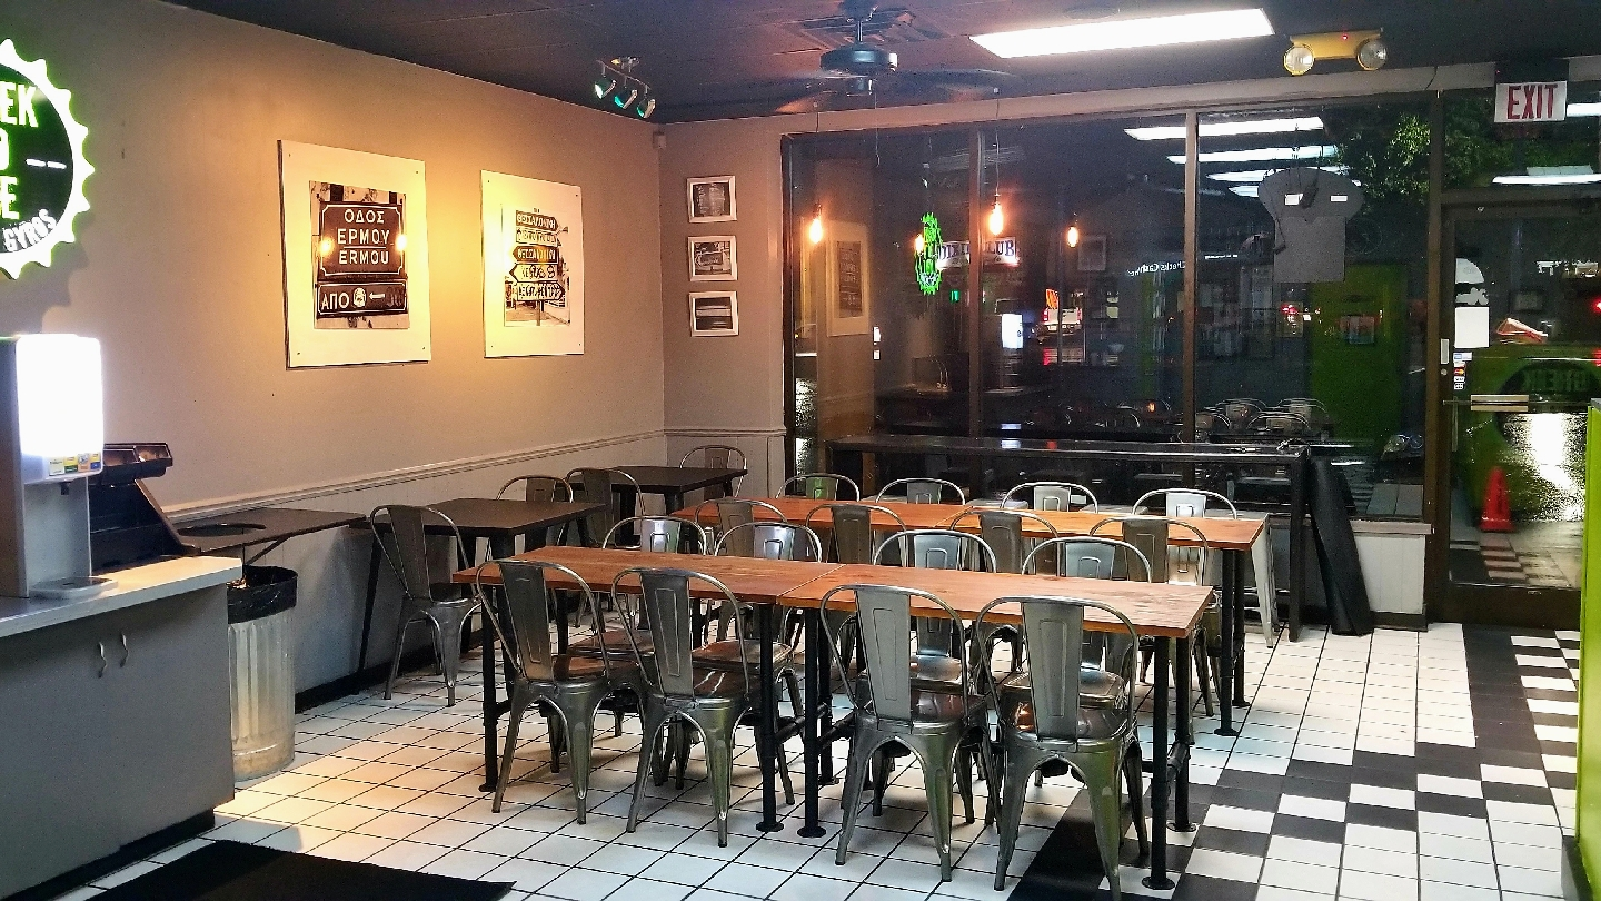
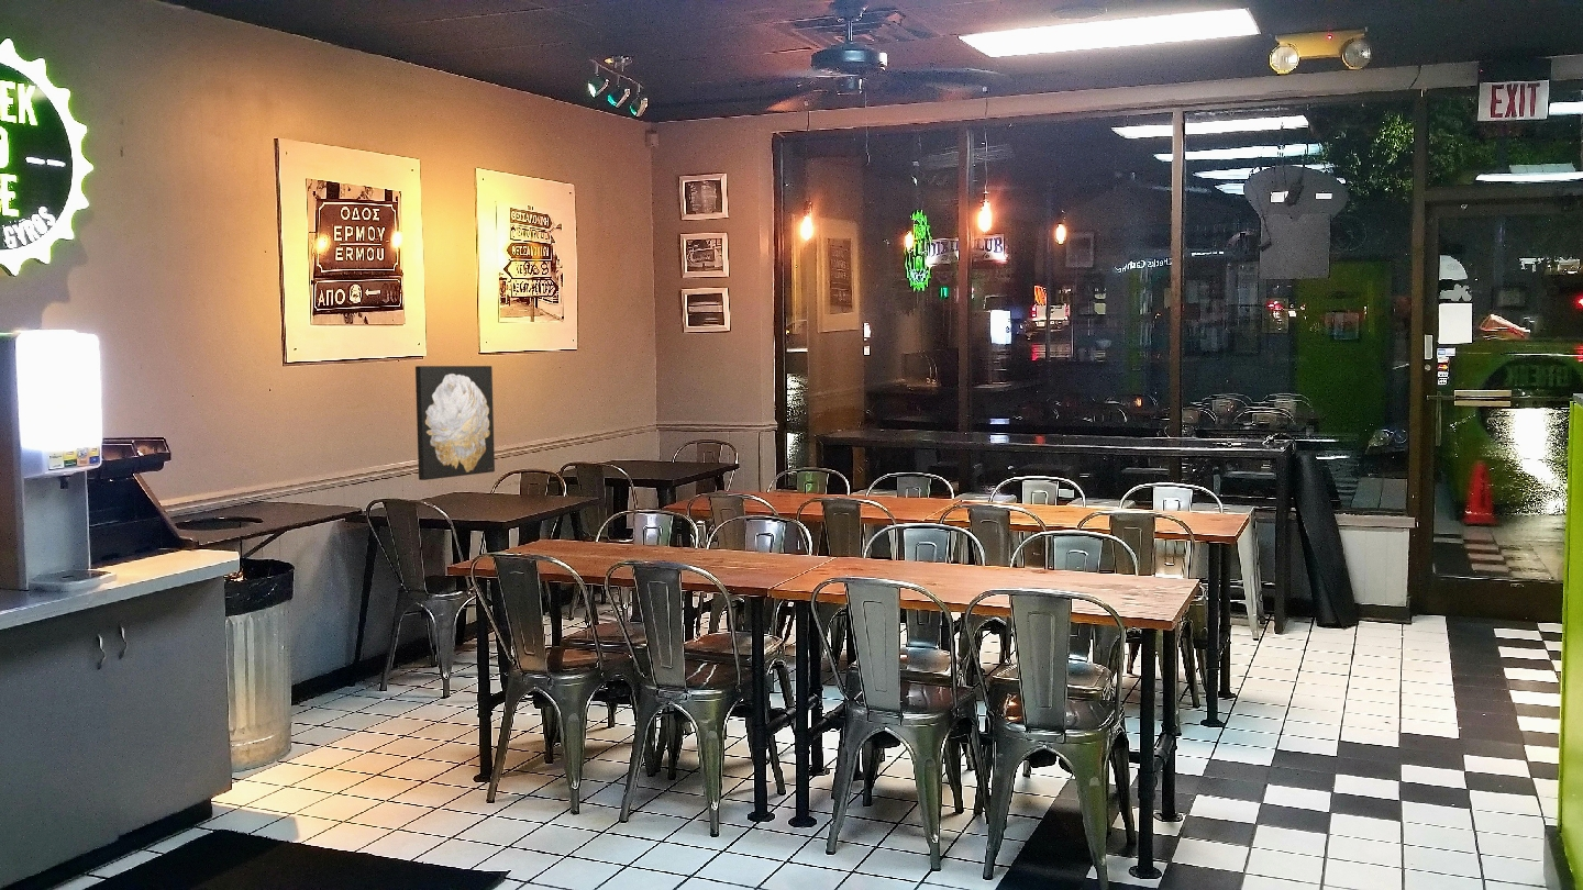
+ wall art [414,365,496,481]
